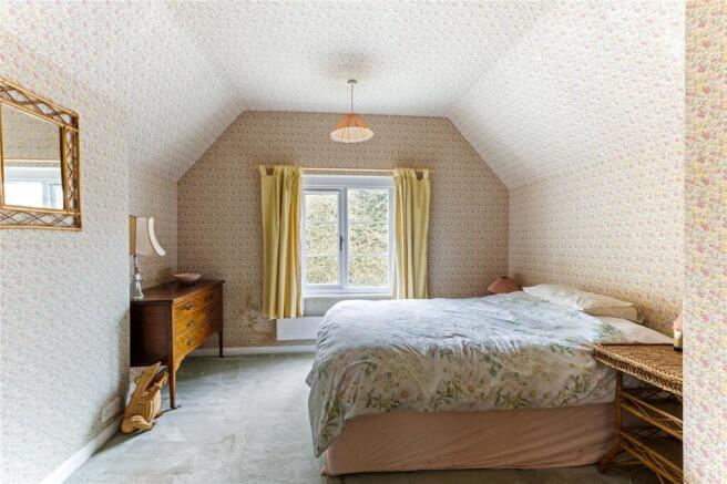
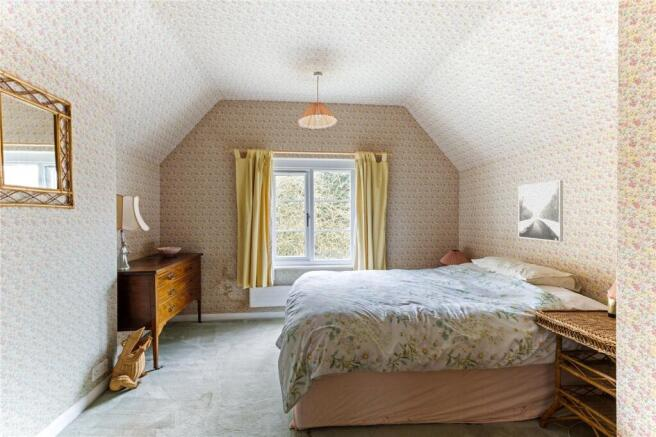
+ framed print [518,179,564,243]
